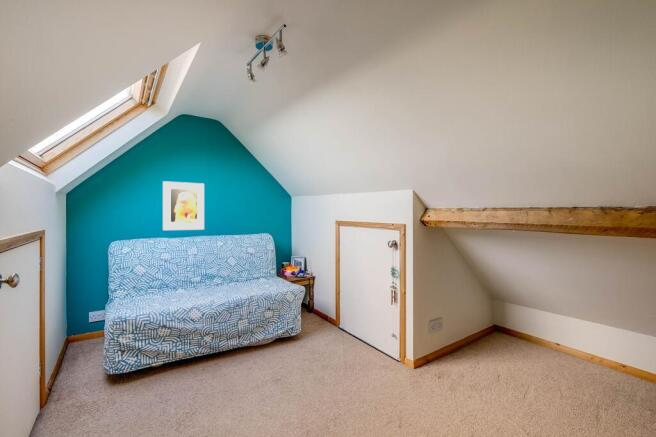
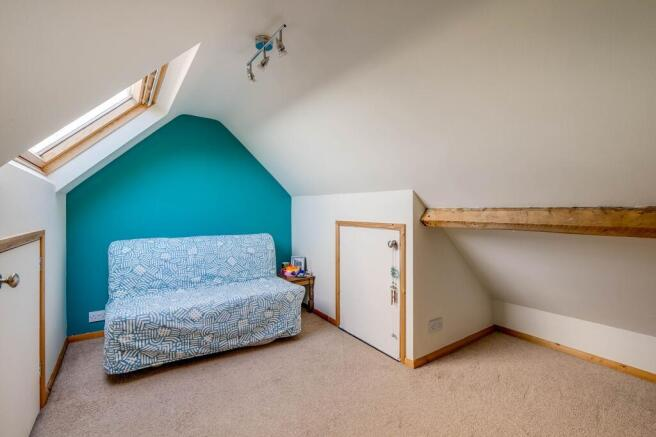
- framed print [162,180,205,231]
